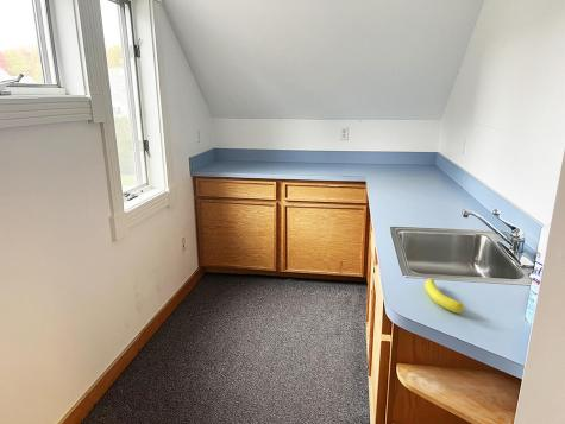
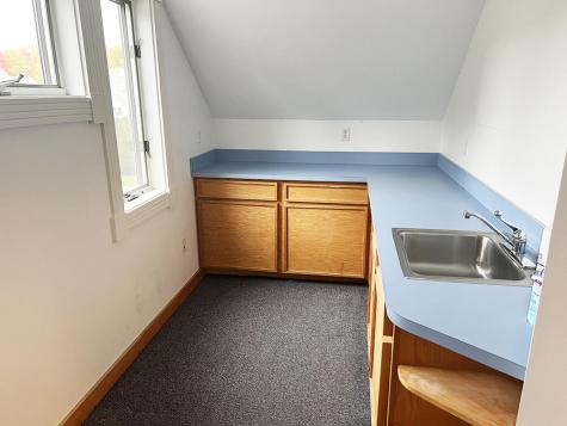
- banana [423,278,465,314]
